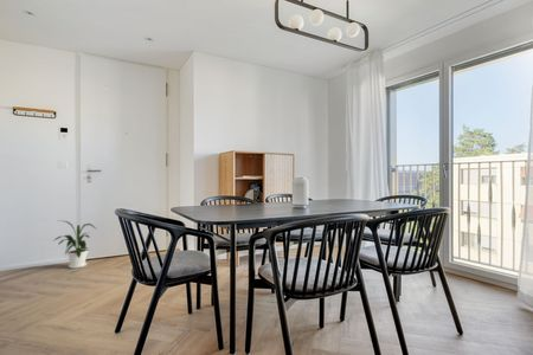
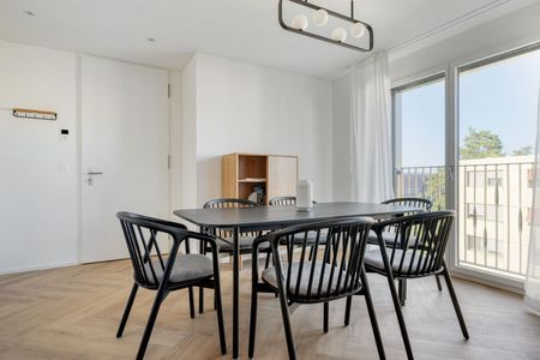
- house plant [51,219,98,270]
